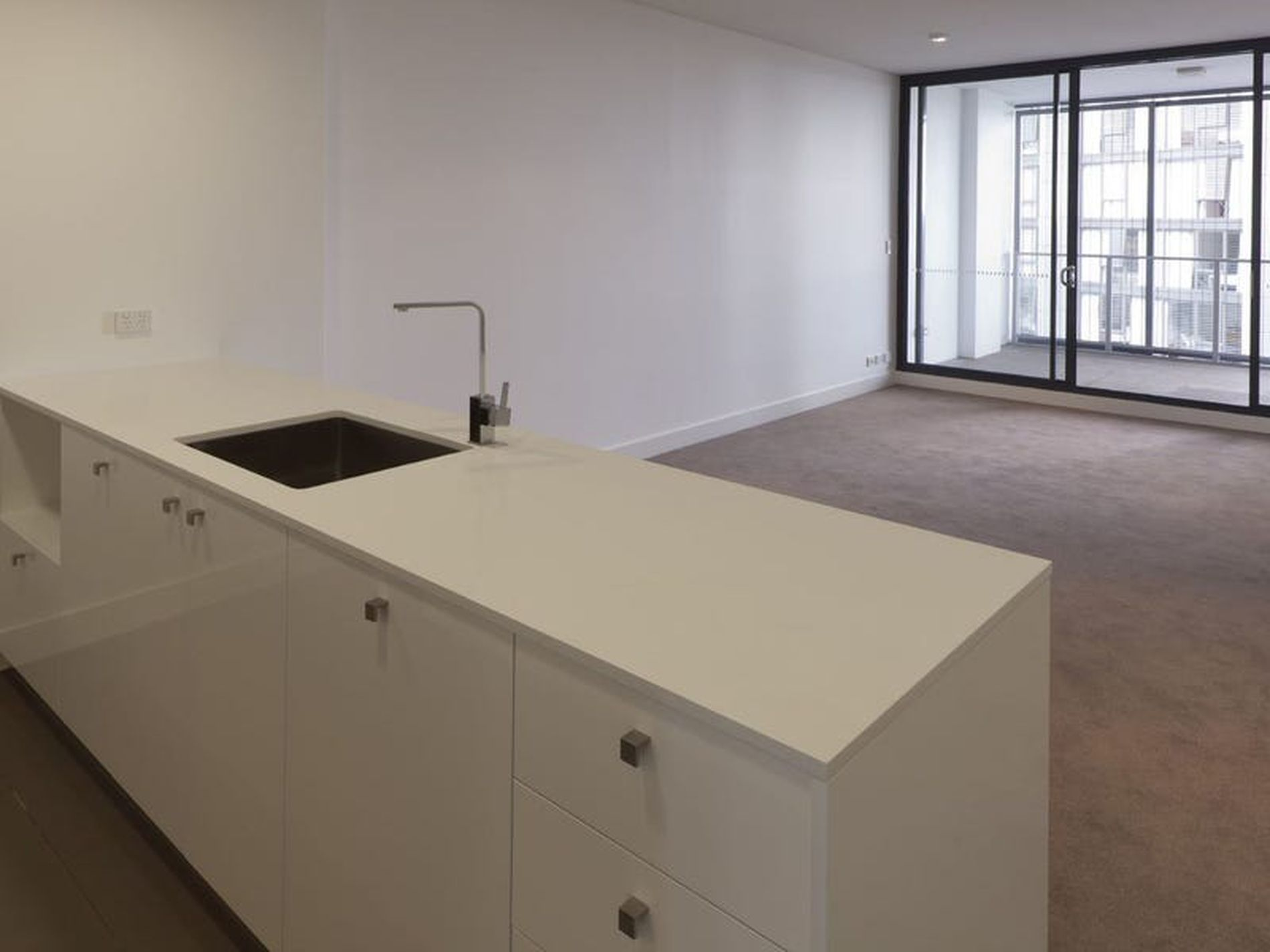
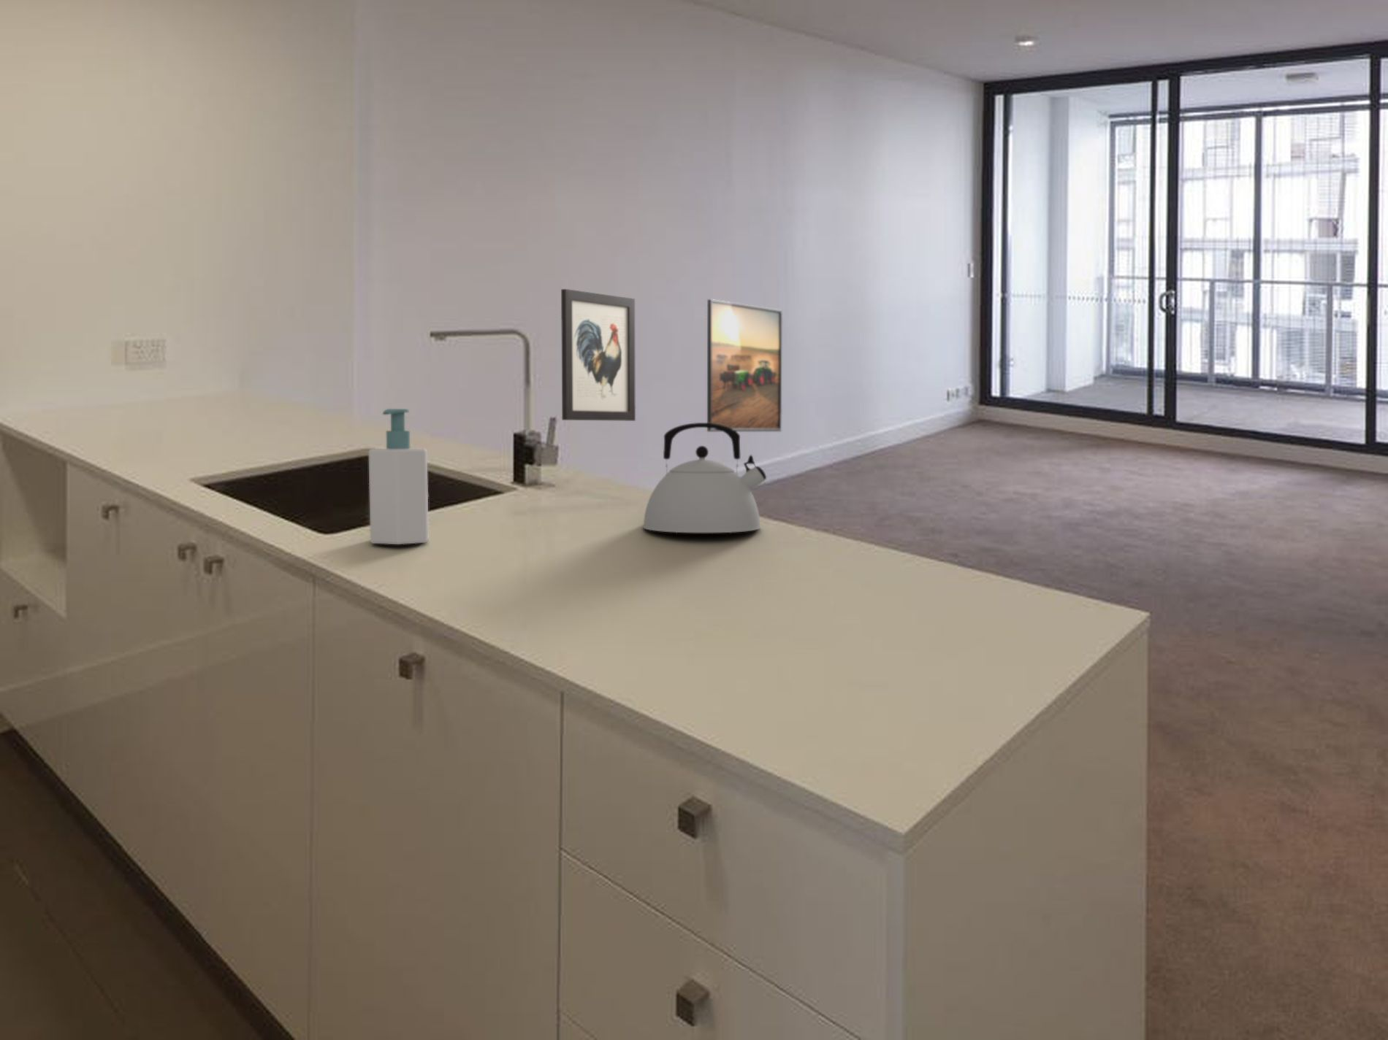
+ kettle [643,422,767,533]
+ soap bottle [368,407,428,545]
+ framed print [706,298,784,432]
+ wall art [561,288,636,422]
